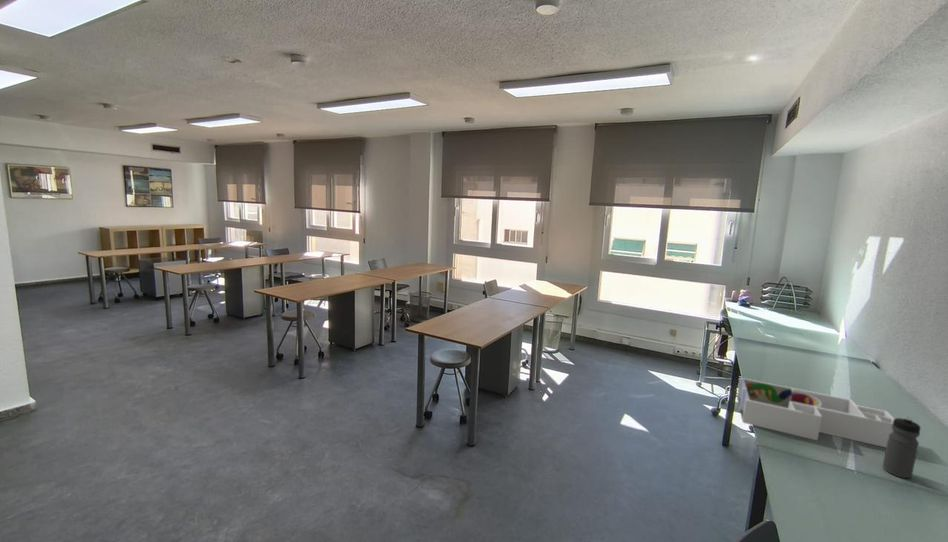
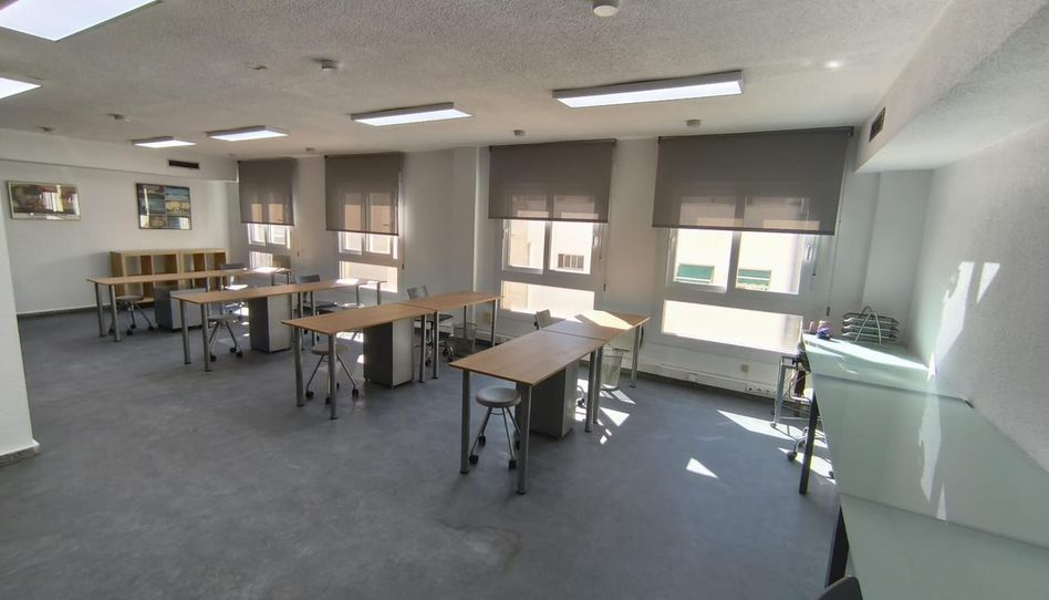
- water bottle [882,416,922,479]
- desk organizer [736,377,895,449]
